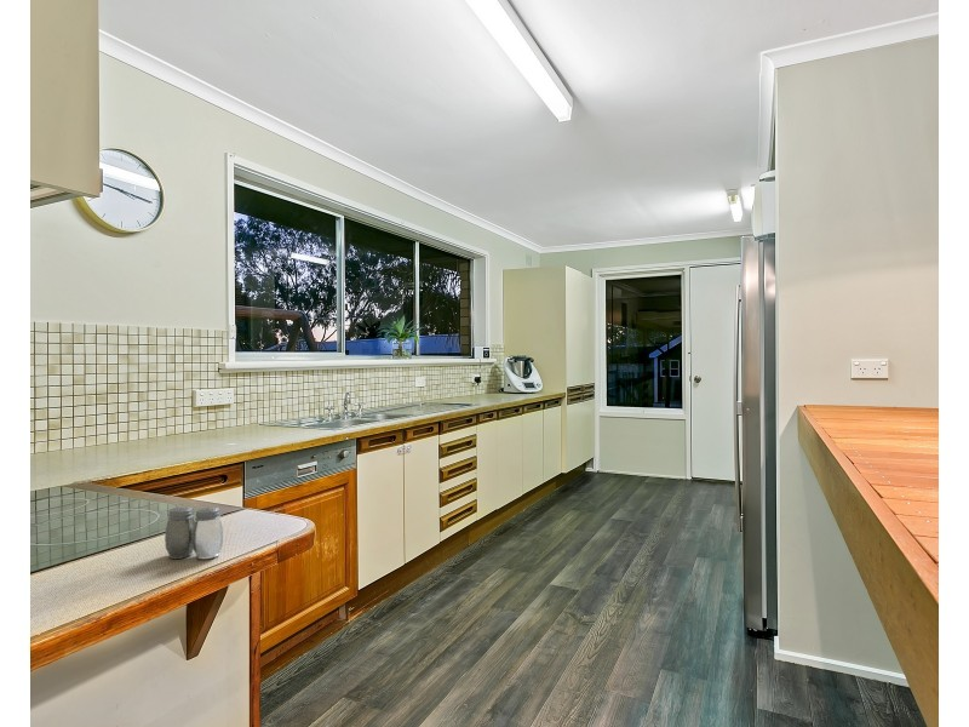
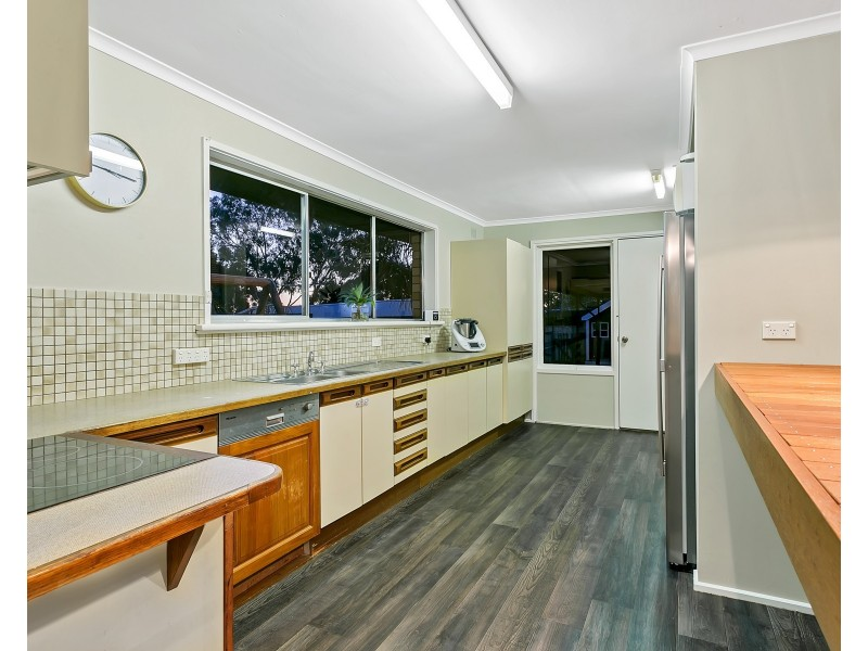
- salt and pepper shaker [164,505,224,560]
